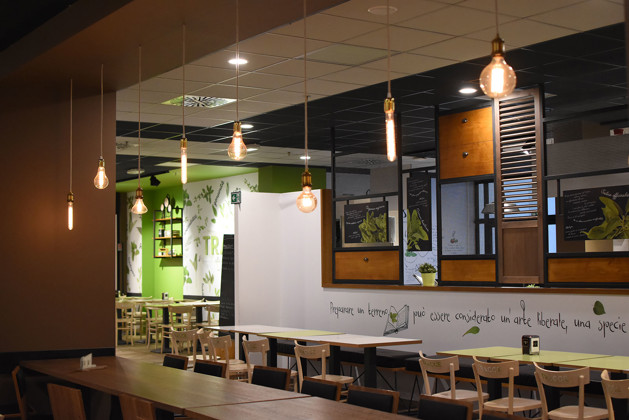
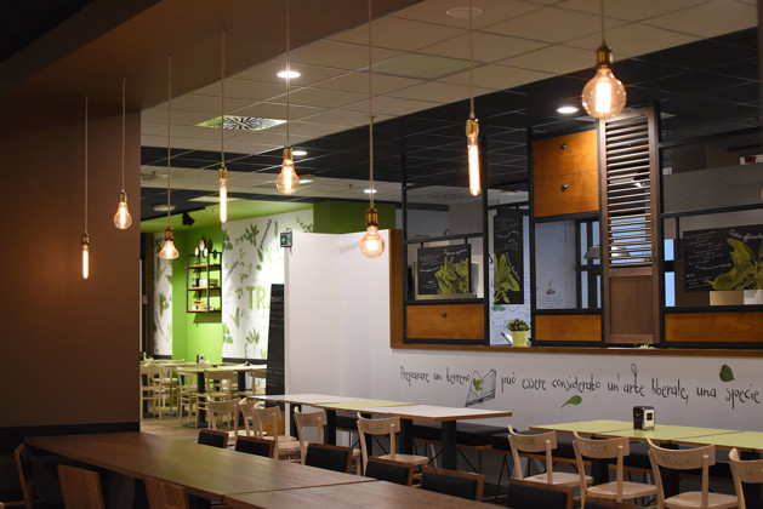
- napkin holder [75,352,109,372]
